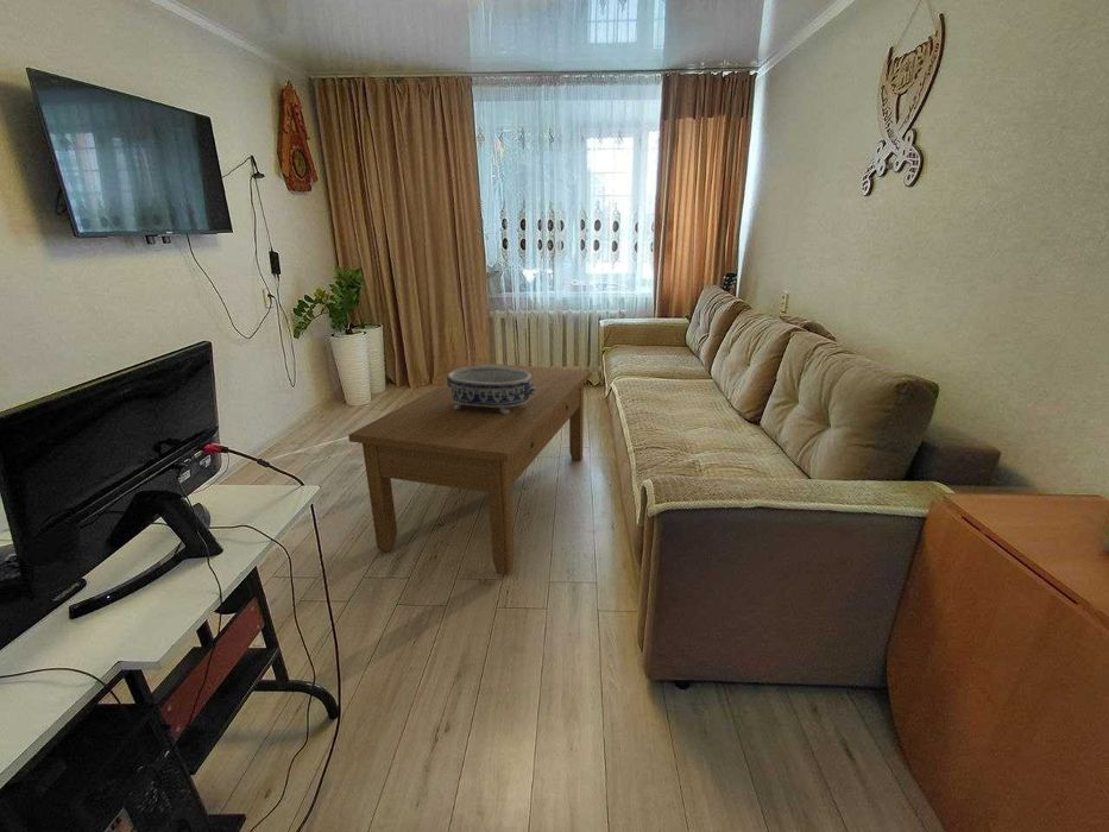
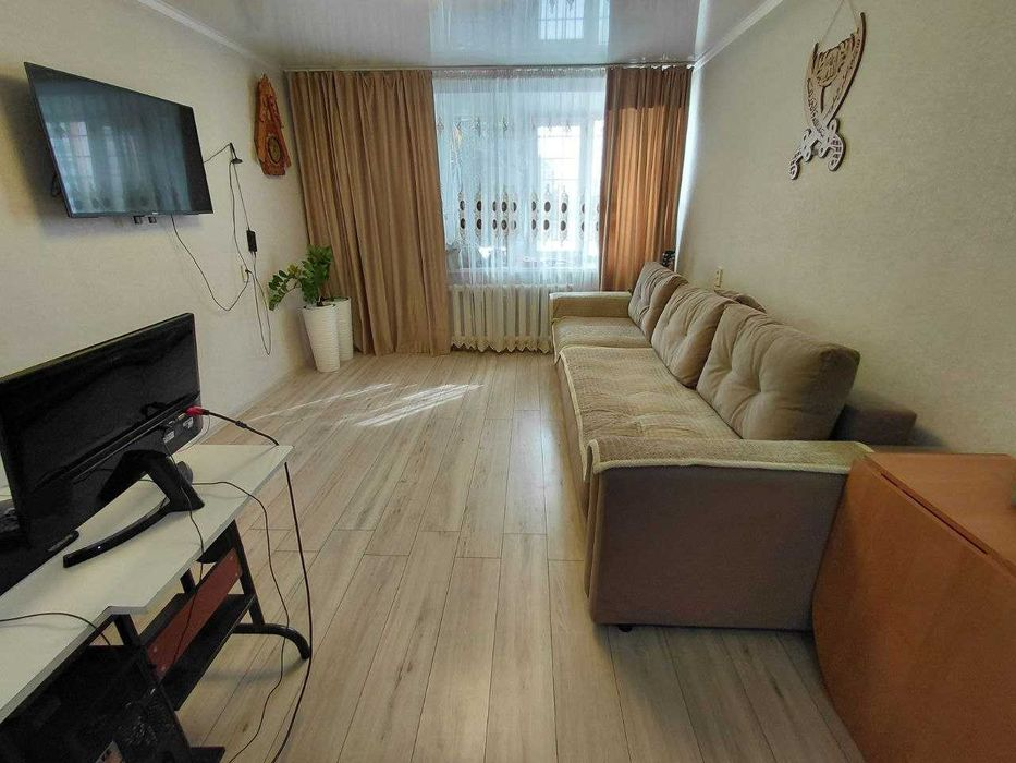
- decorative bowl [446,365,535,415]
- coffee table [347,363,592,576]
